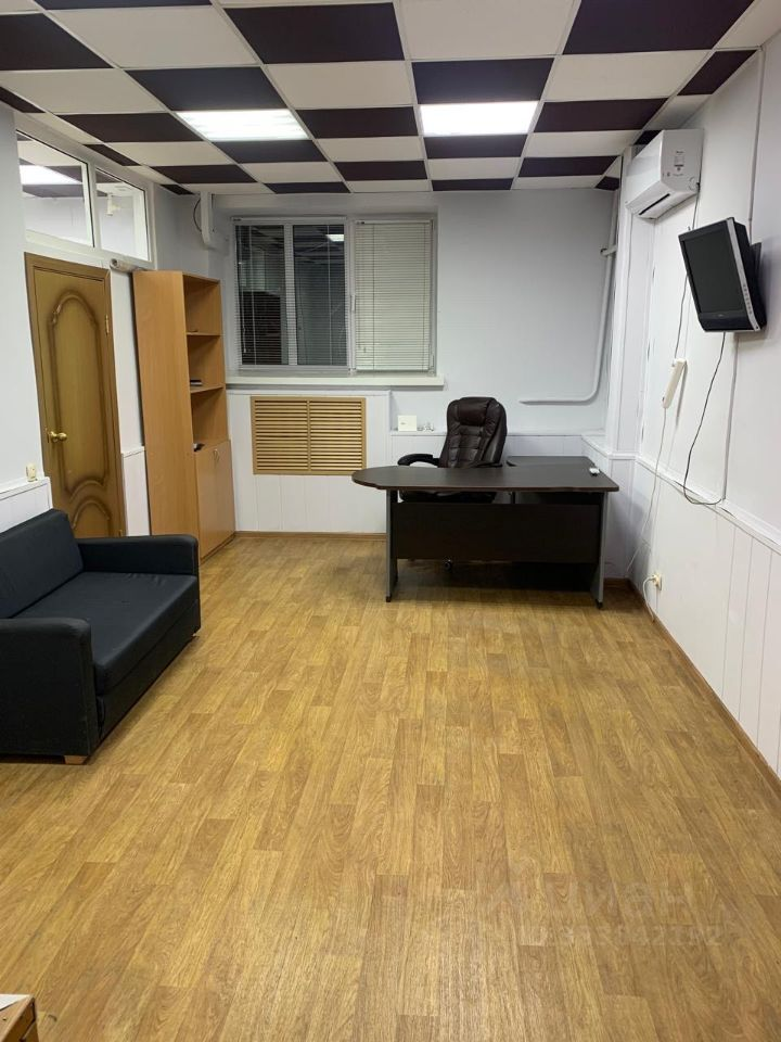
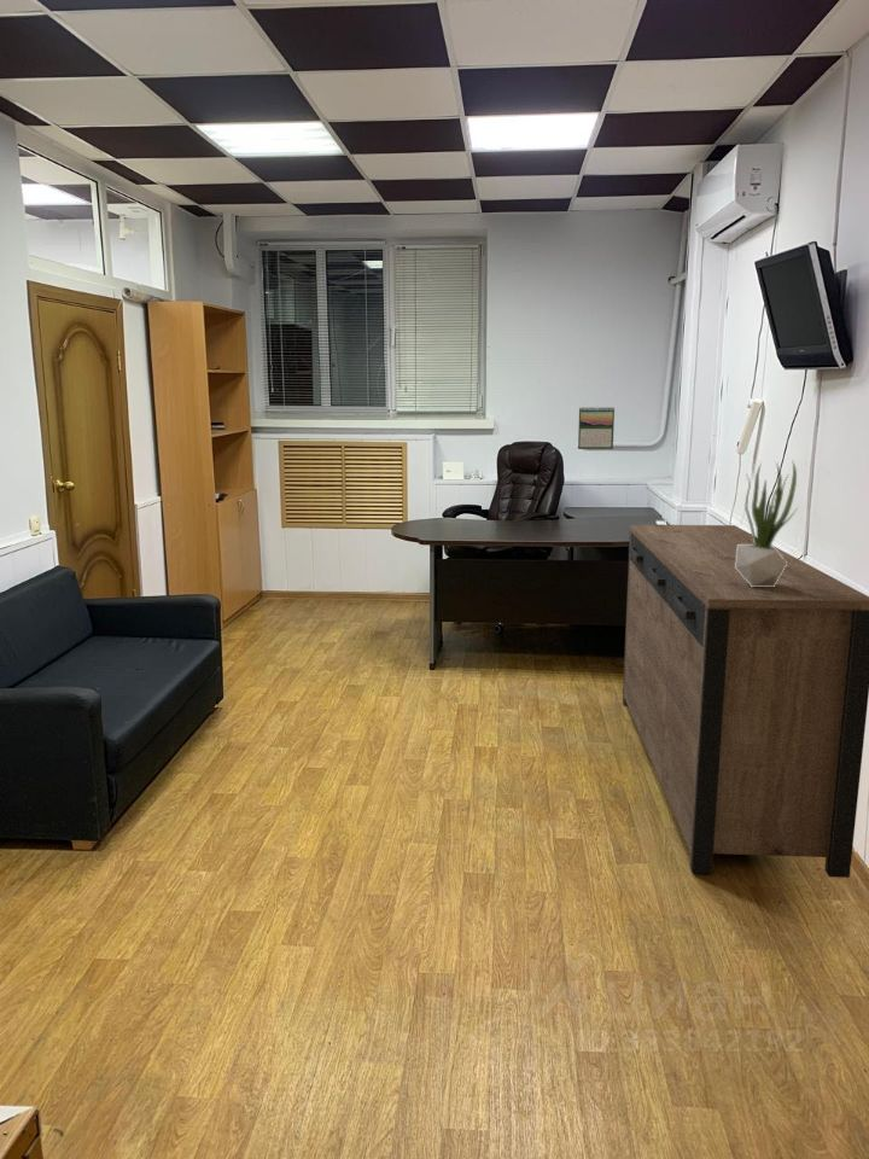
+ potted plant [735,460,799,587]
+ calendar [577,406,616,450]
+ sideboard [622,524,869,879]
